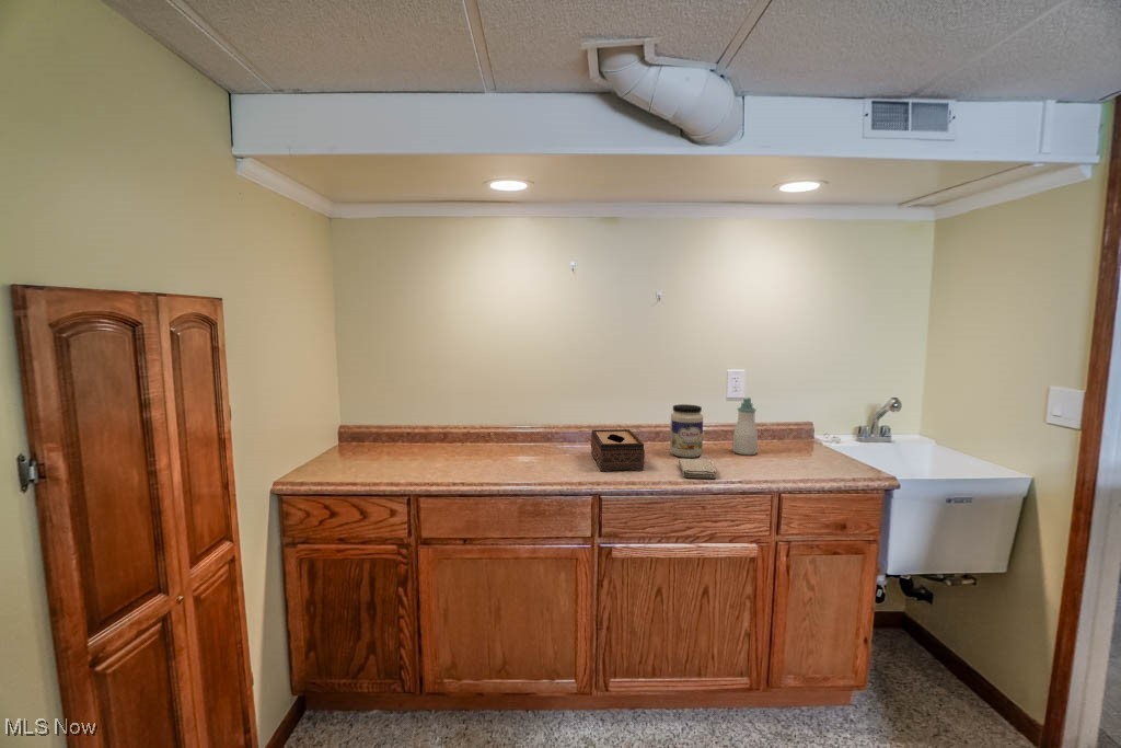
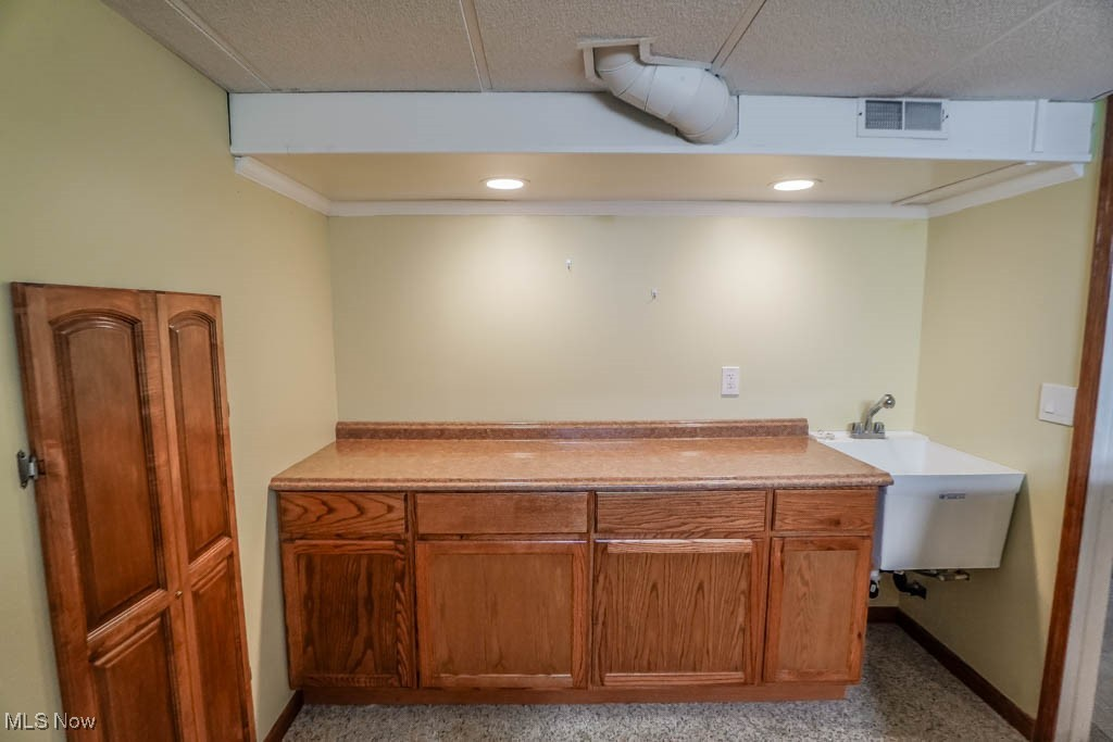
- tissue box [590,428,646,472]
- jar [669,403,704,459]
- washcloth [678,458,717,480]
- soap bottle [731,396,759,456]
